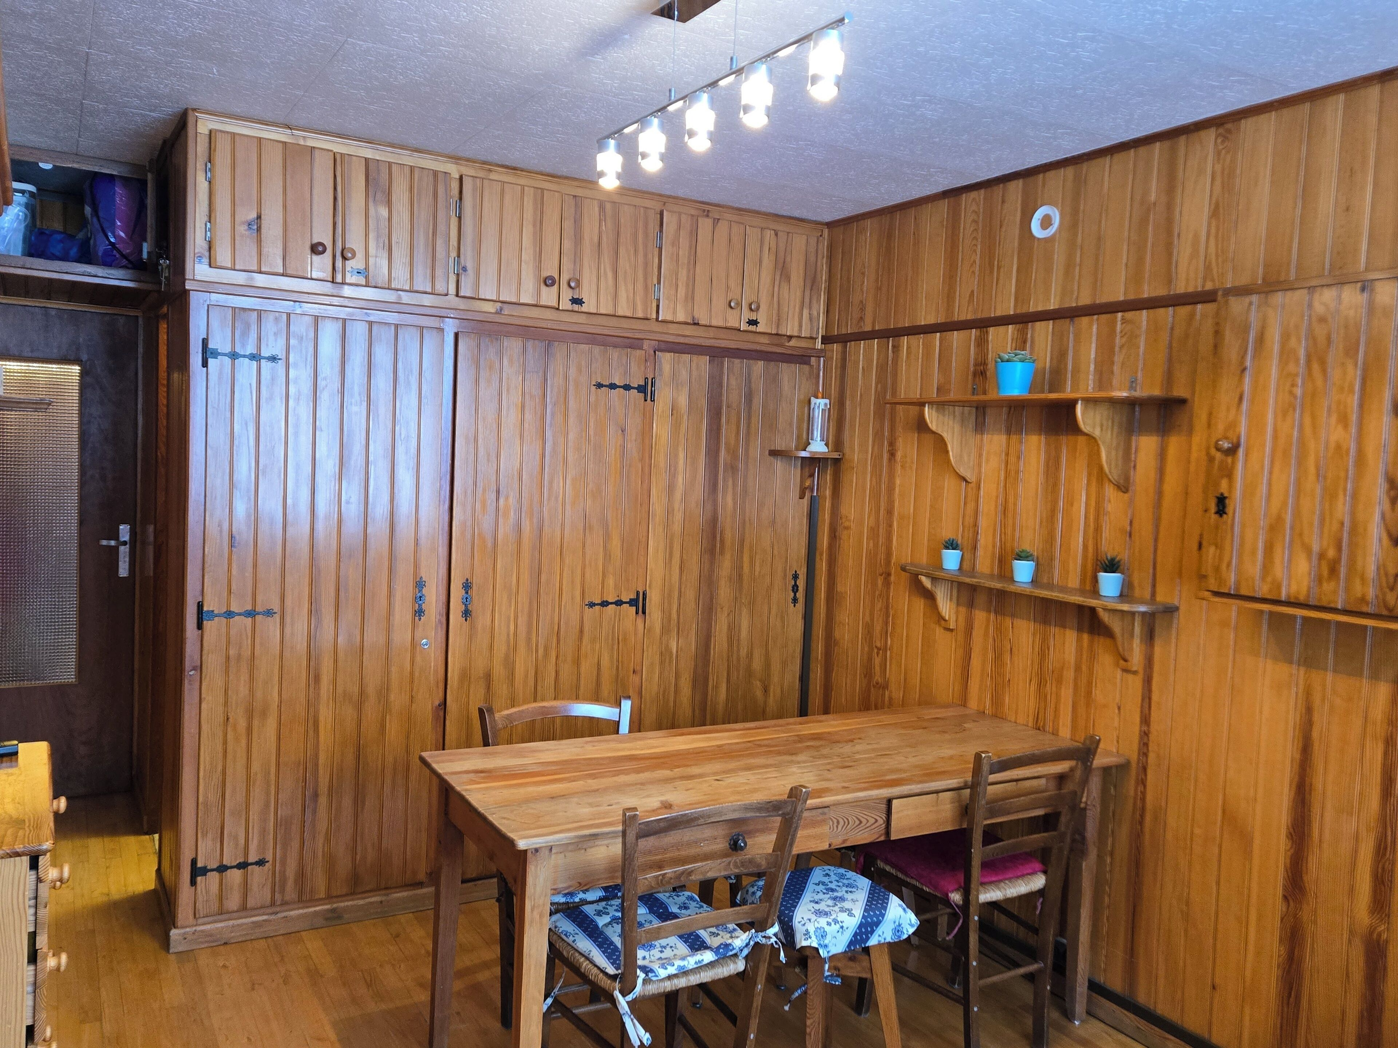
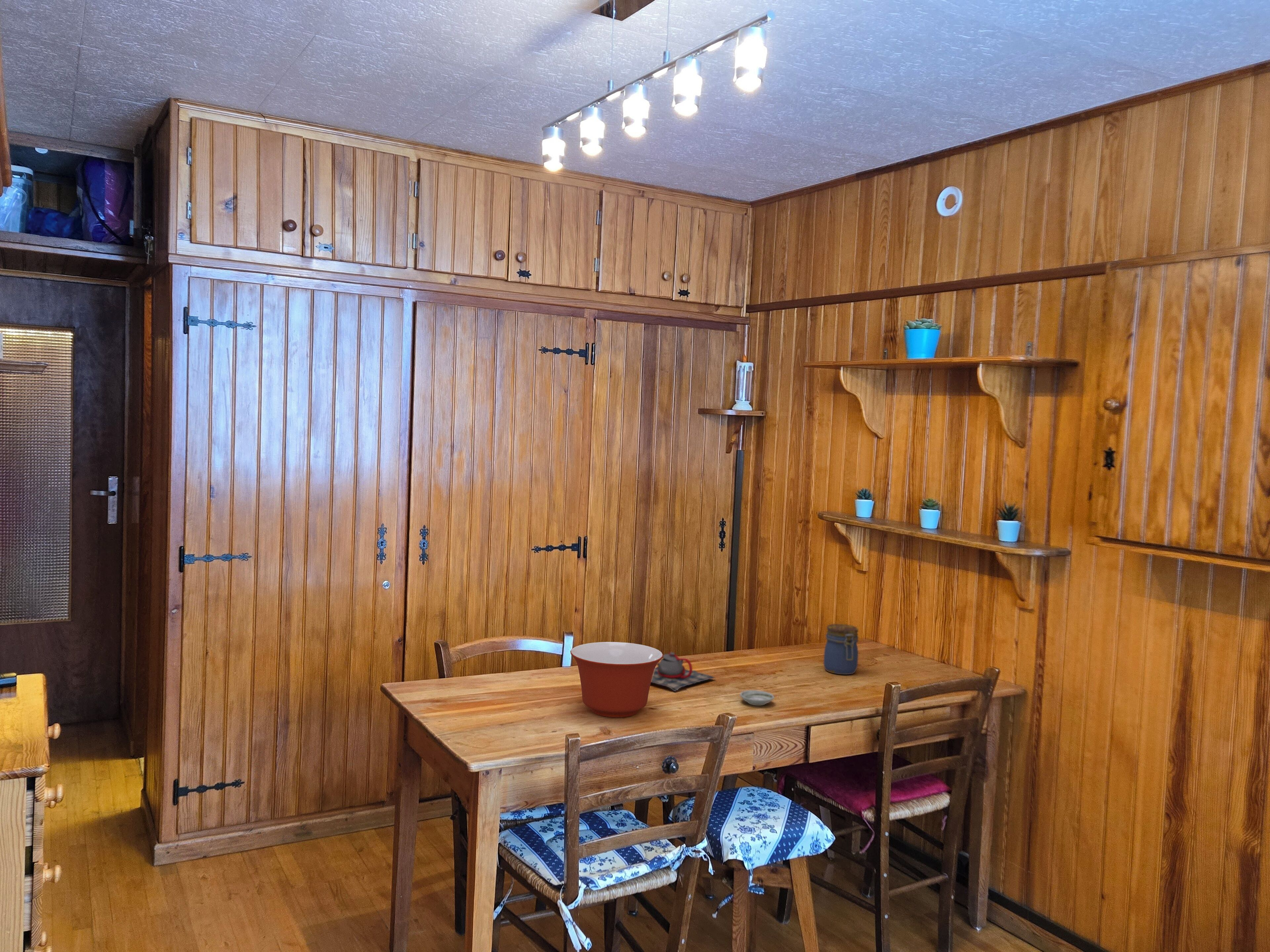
+ saucer [740,690,775,706]
+ mixing bowl [570,642,663,718]
+ jar [823,623,859,675]
+ teapot [651,652,716,692]
